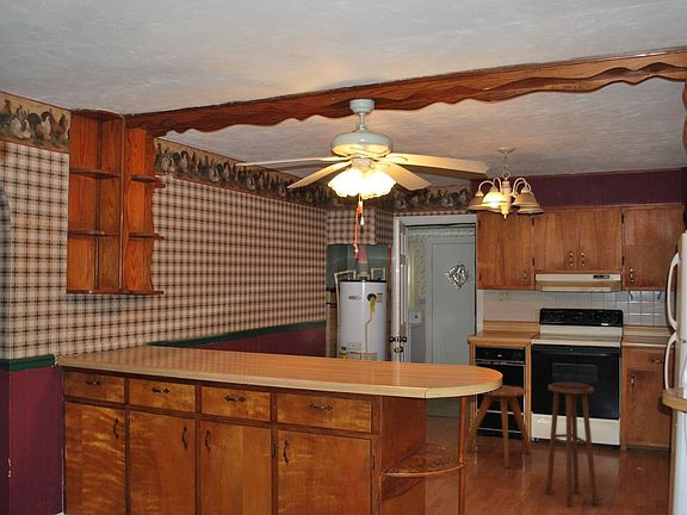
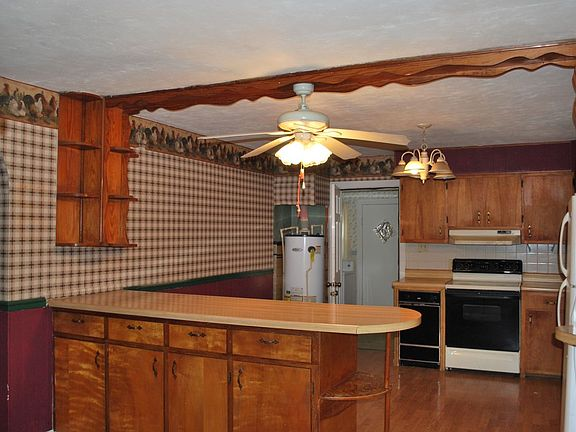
- stool [465,384,532,469]
- stool [545,380,599,508]
